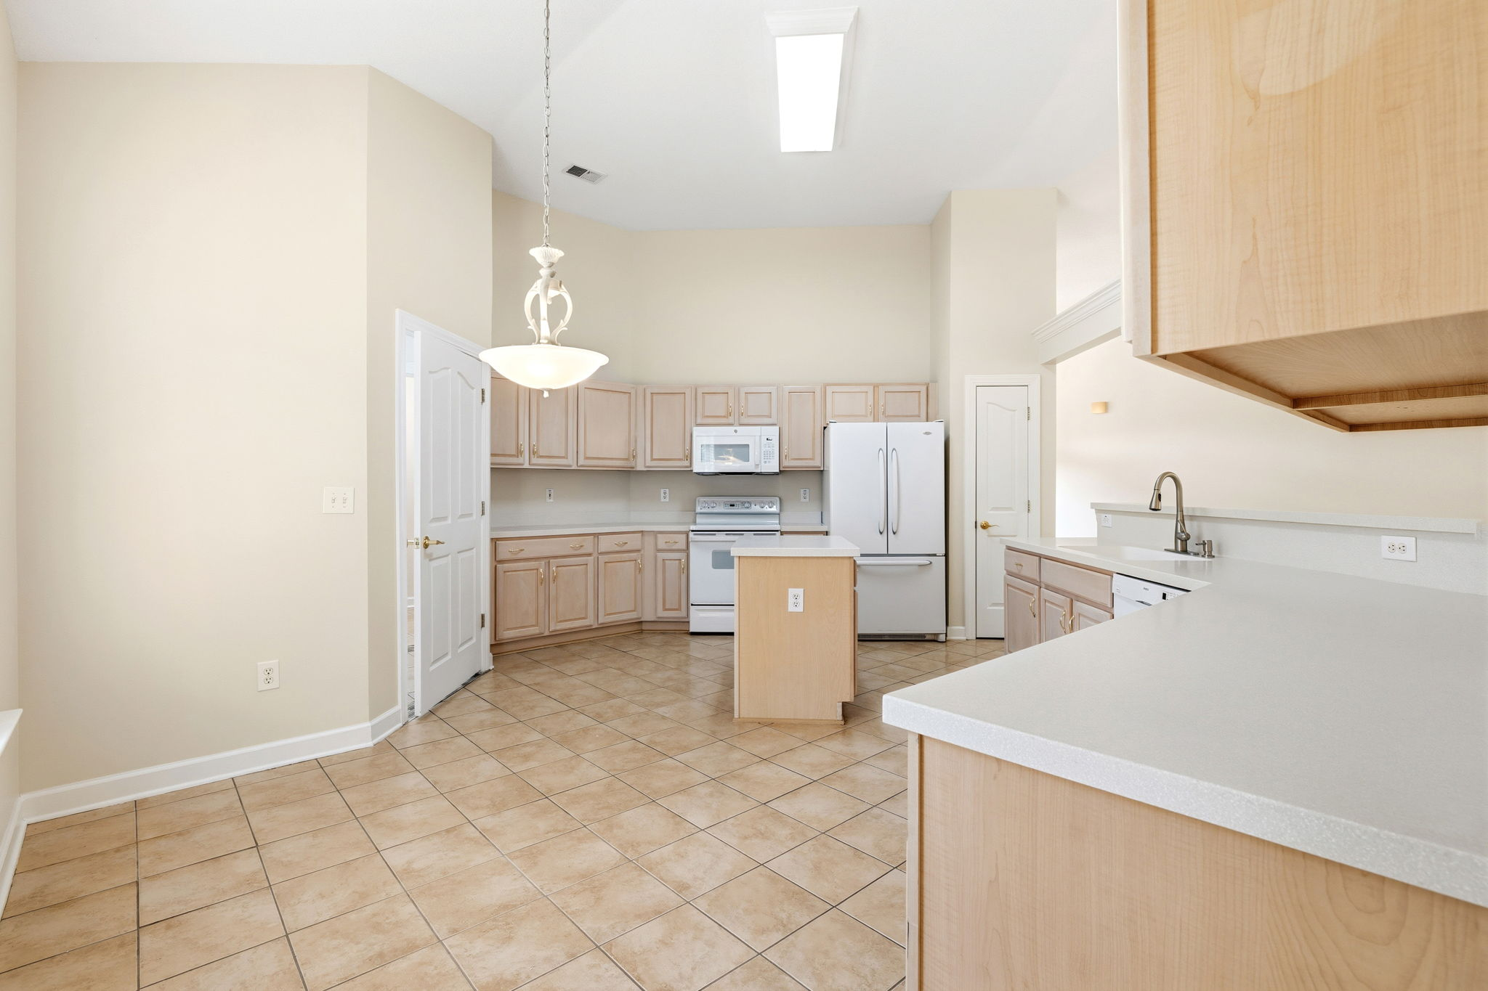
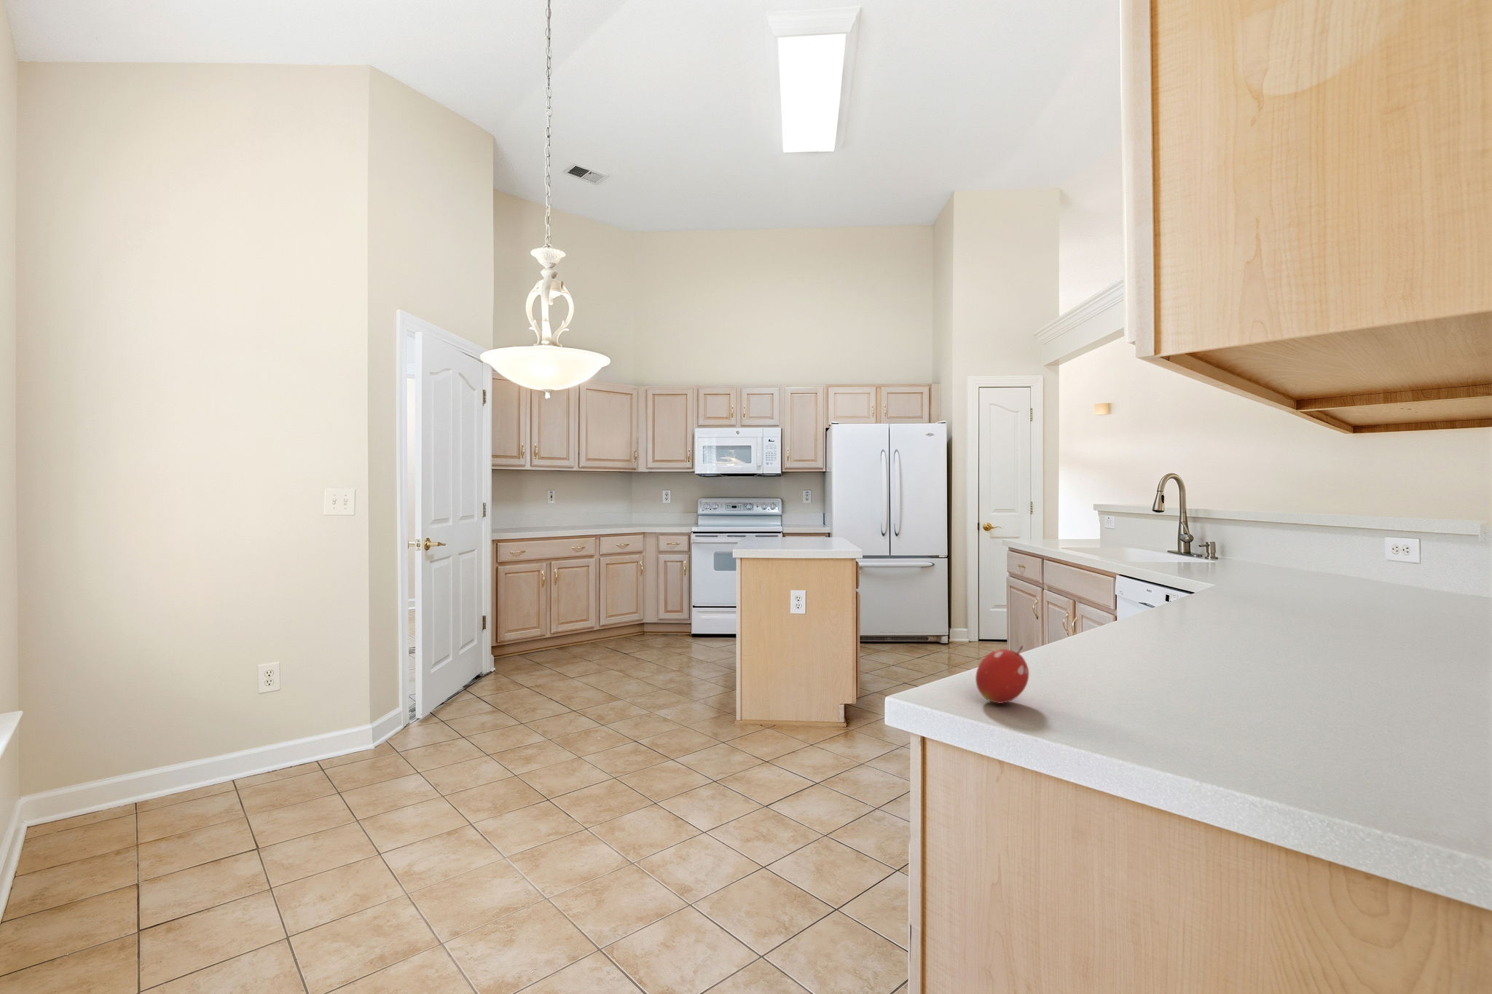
+ fruit [975,646,1029,704]
